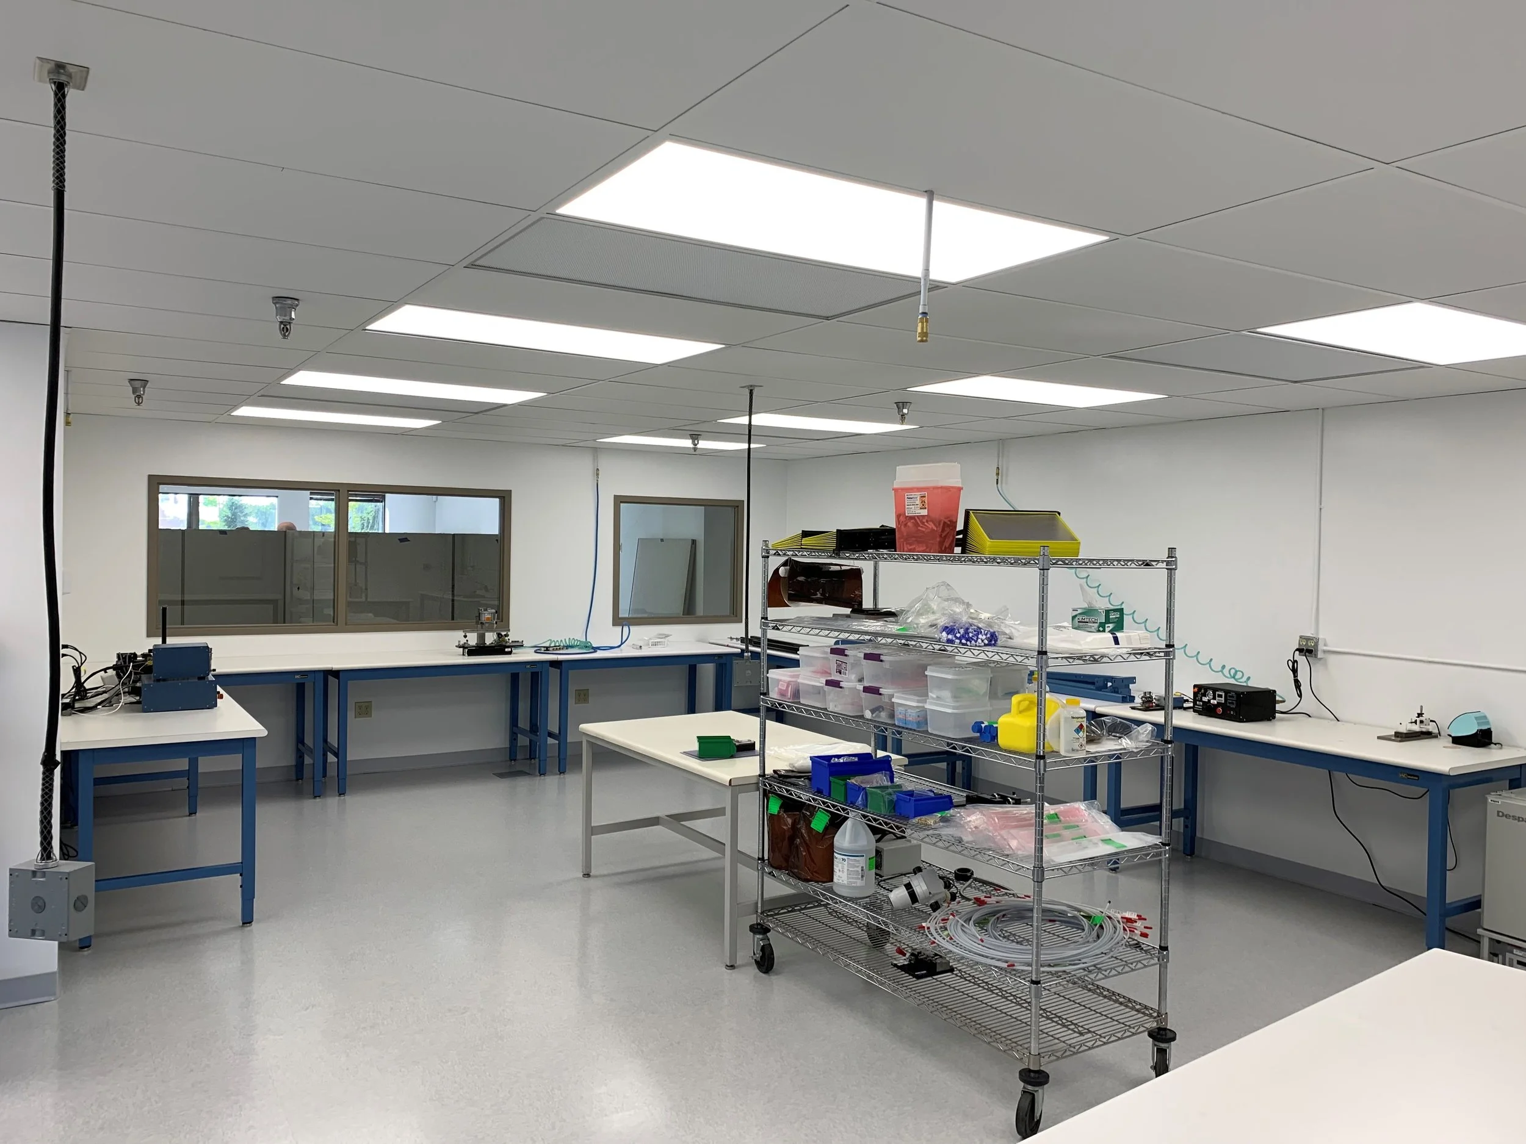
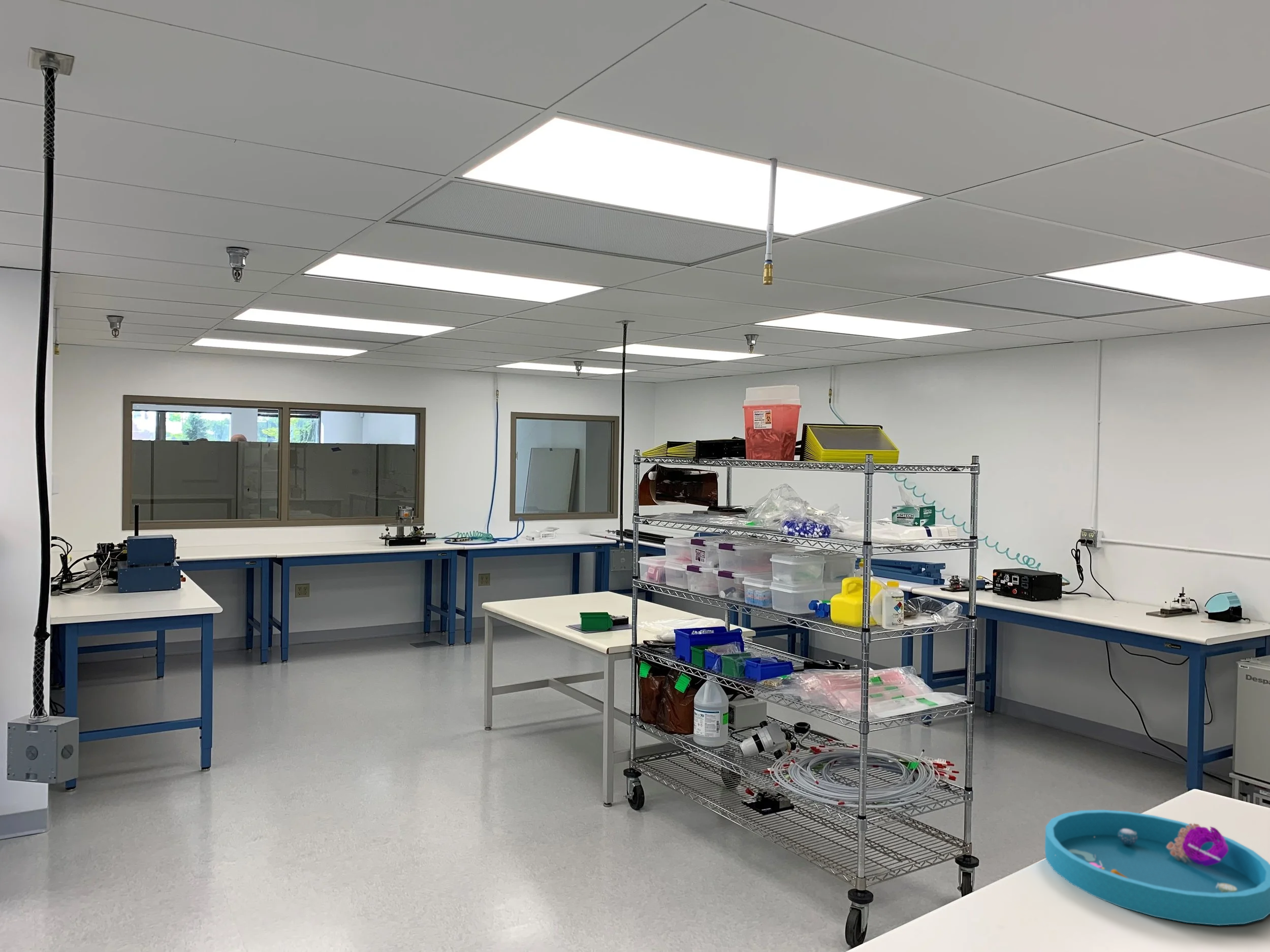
+ storage tray [1044,809,1270,926]
